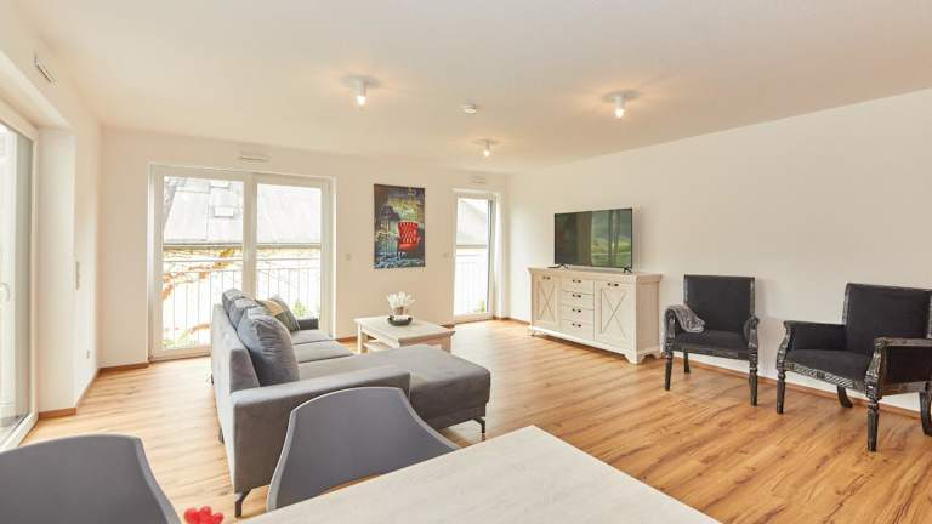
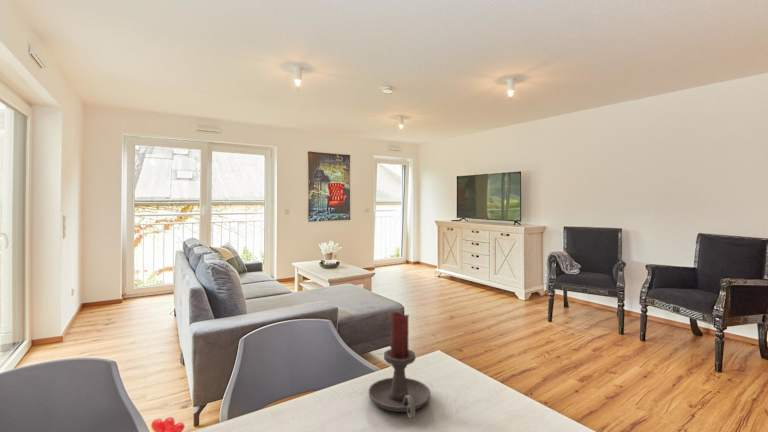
+ candle holder [367,311,431,419]
